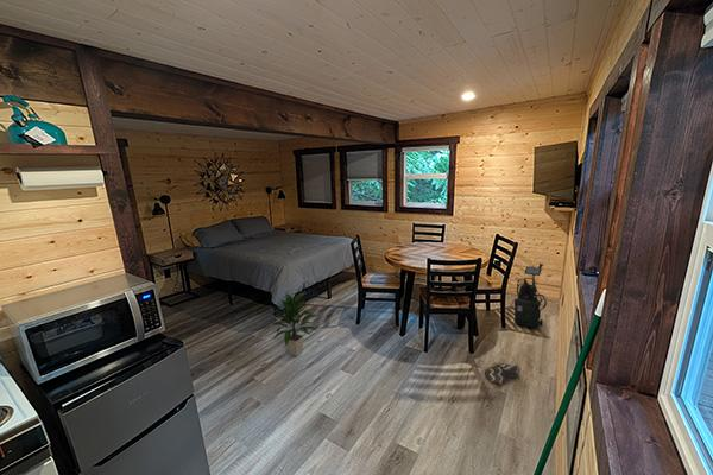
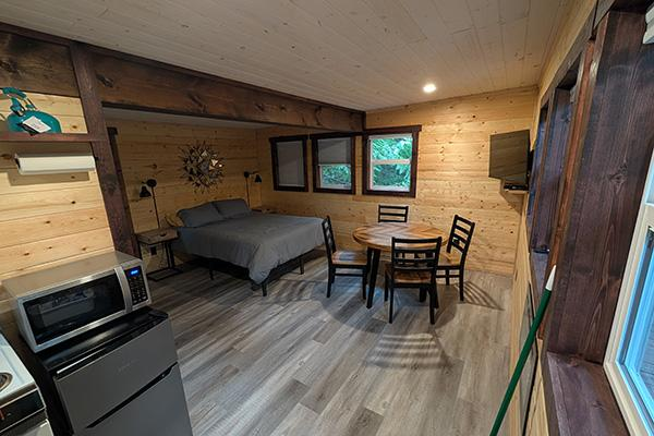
- shoe [484,361,520,386]
- indoor plant [270,291,320,357]
- vacuum cleaner [513,262,548,329]
